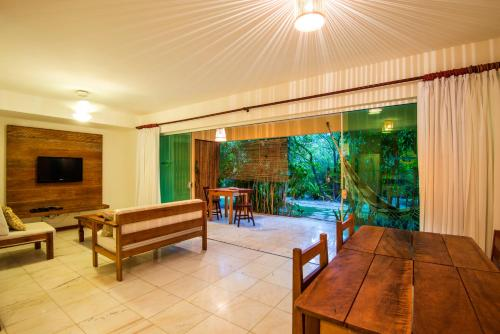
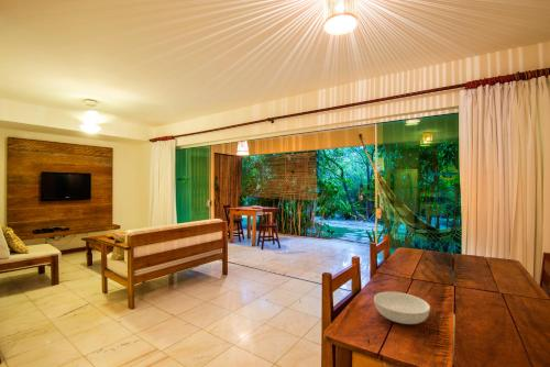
+ serving bowl [373,291,431,325]
